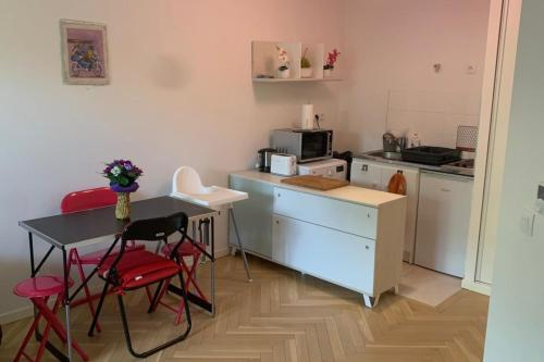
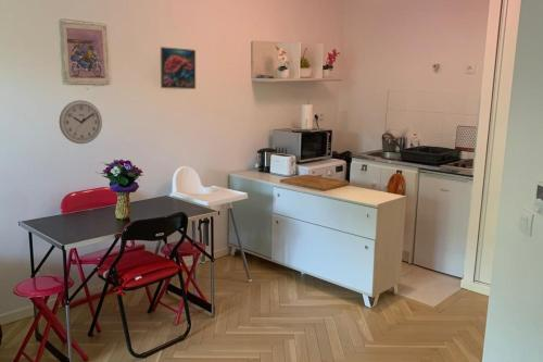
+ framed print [160,46,197,90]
+ wall clock [58,99,103,145]
